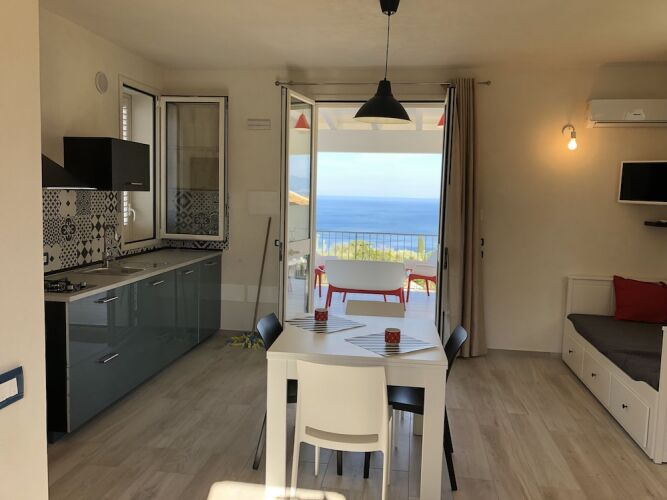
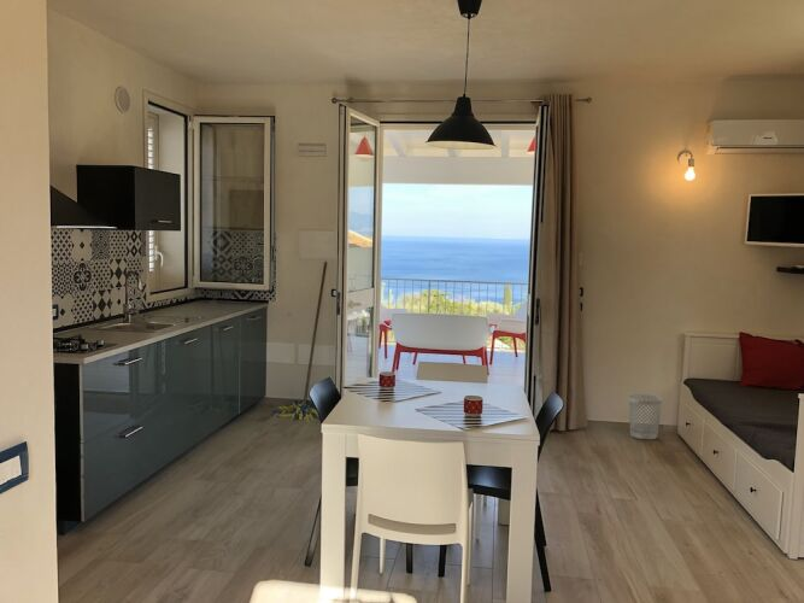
+ wastebasket [628,393,663,440]
